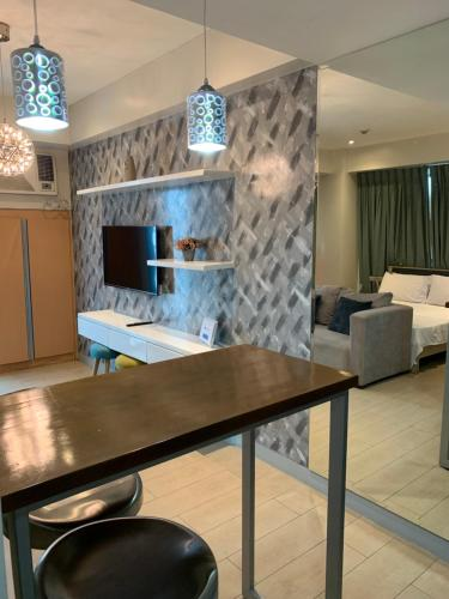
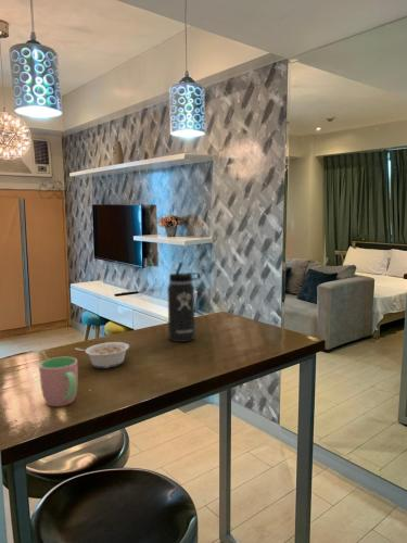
+ thermos bottle [166,261,201,343]
+ legume [75,341,130,369]
+ cup [38,356,79,407]
